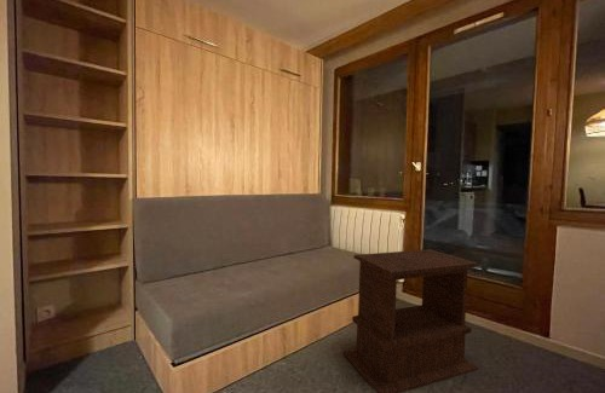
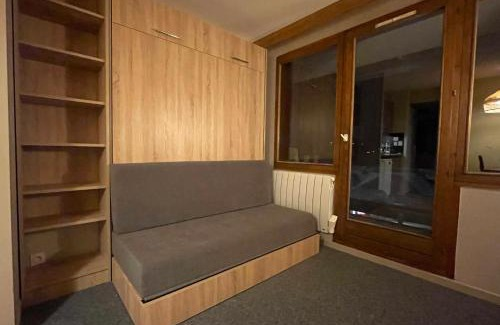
- side table [342,248,480,393]
